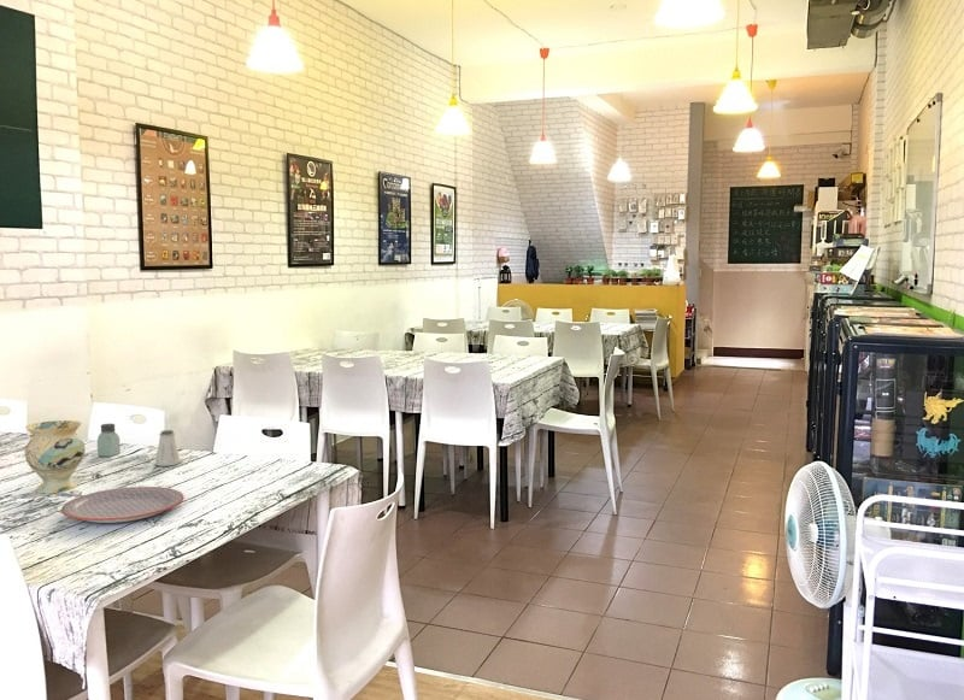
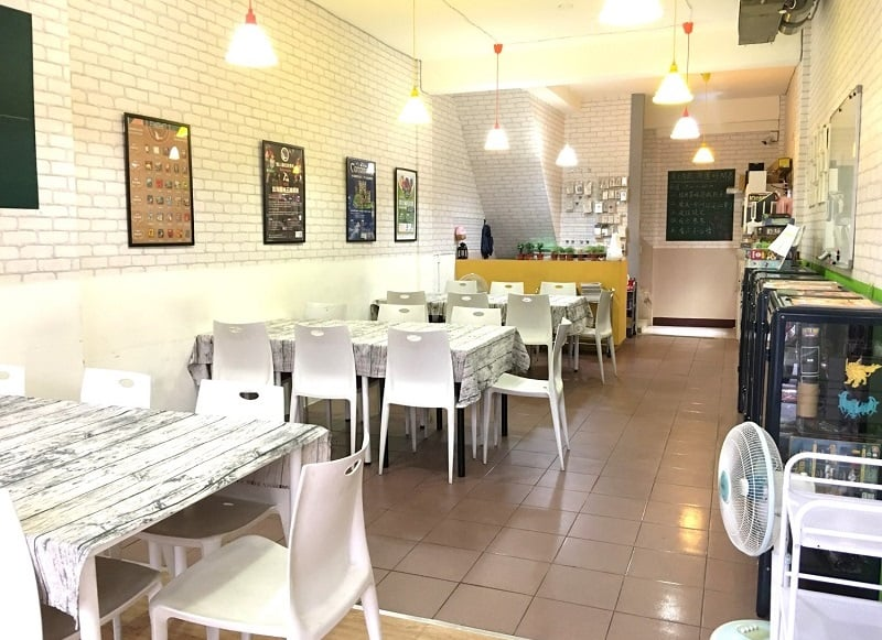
- plate [60,486,184,524]
- vase [24,419,87,494]
- saltshaker [96,423,122,458]
- saltshaker [154,429,182,467]
